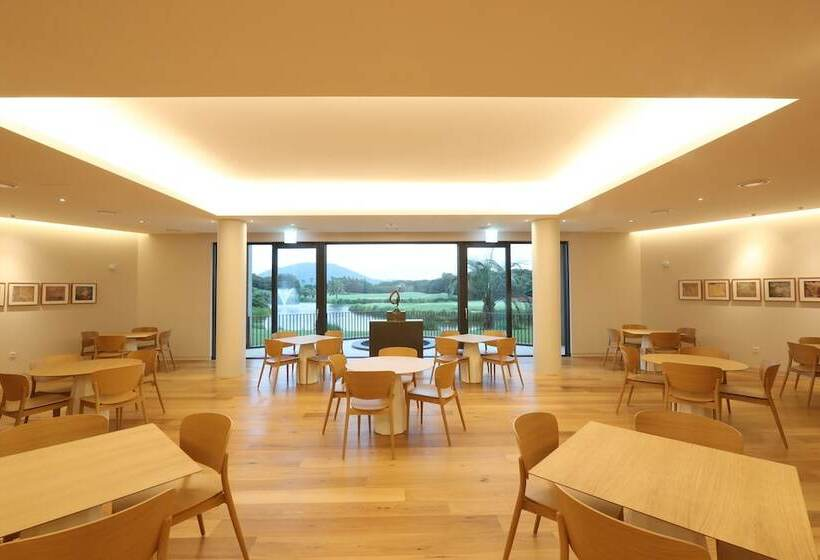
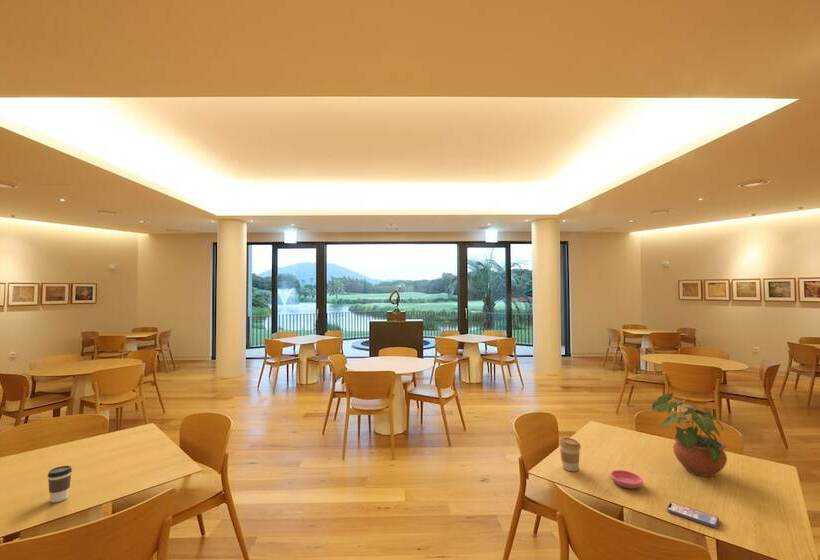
+ coffee cup [47,465,73,504]
+ potted plant [651,392,728,478]
+ smartphone [666,501,720,528]
+ saucer [609,469,644,490]
+ coffee cup [558,436,582,472]
